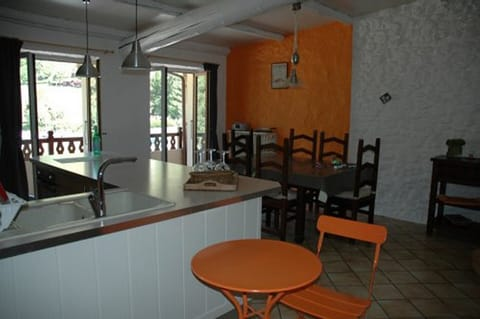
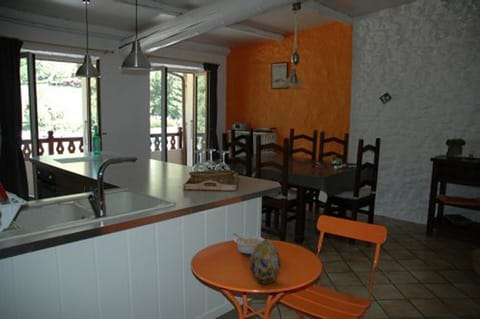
+ legume [232,232,265,255]
+ decorative egg [249,238,281,285]
